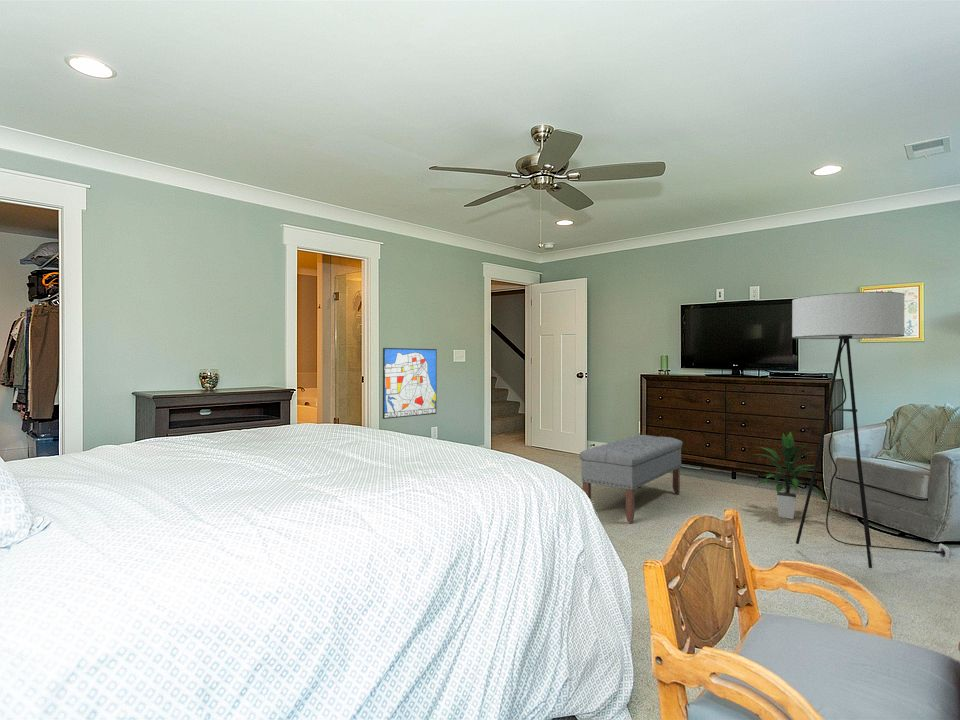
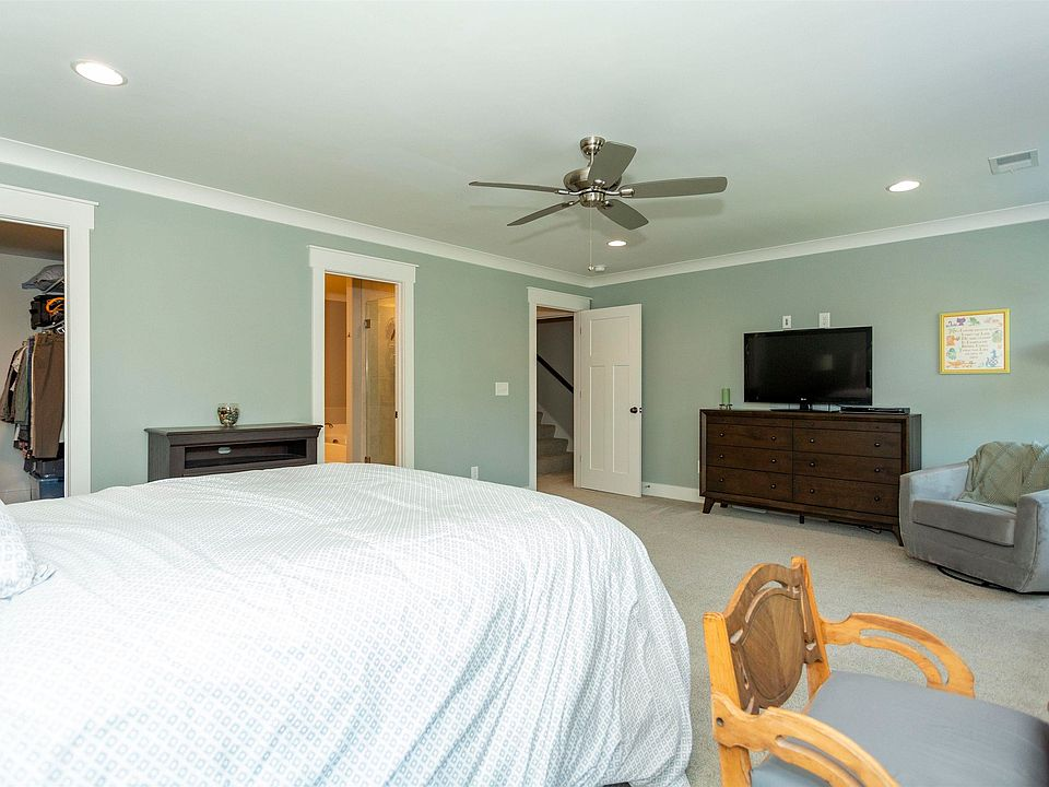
- indoor plant [753,431,829,520]
- wall art [382,347,438,420]
- bench [579,434,684,524]
- floor lamp [791,291,957,569]
